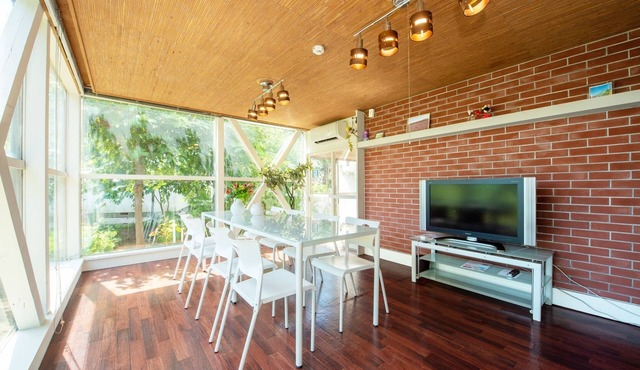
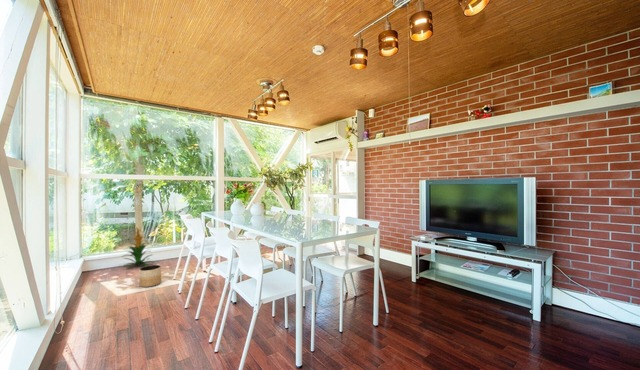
+ planter [138,264,162,288]
+ indoor plant [121,224,156,269]
